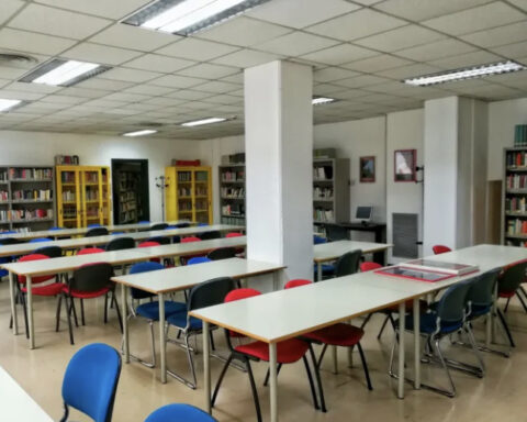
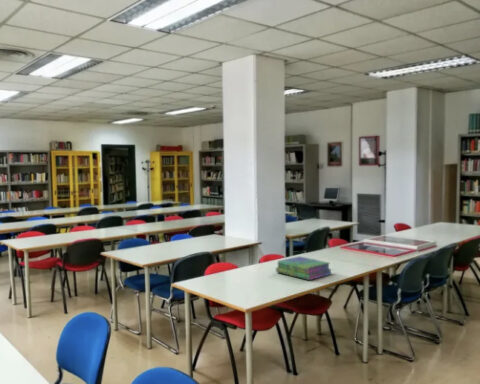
+ stack of books [275,255,333,281]
